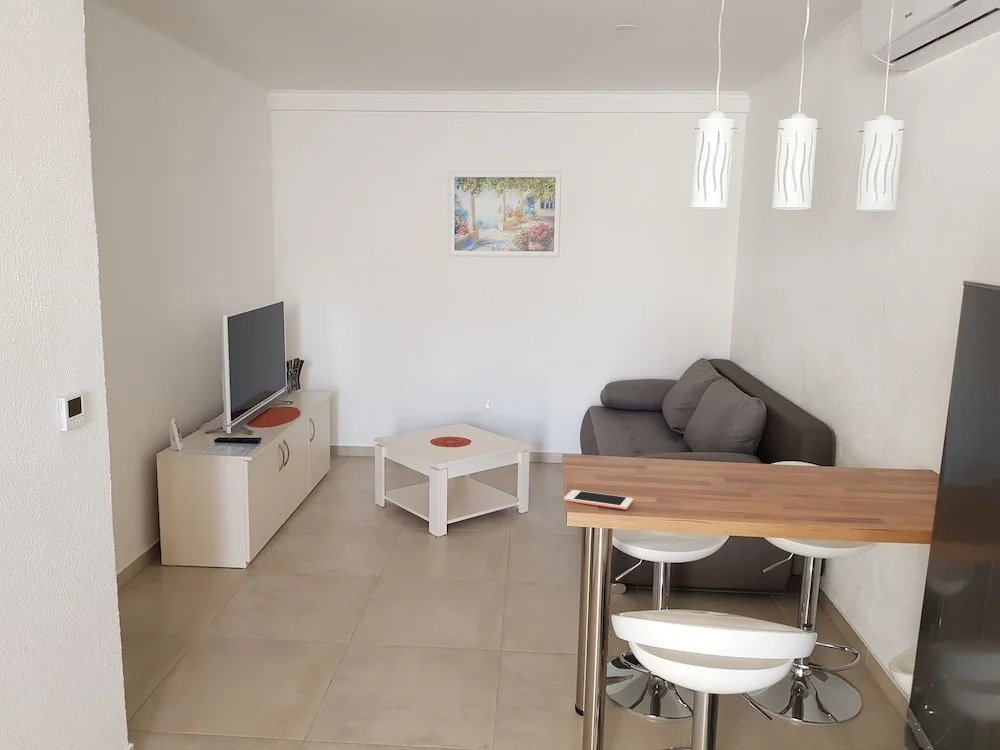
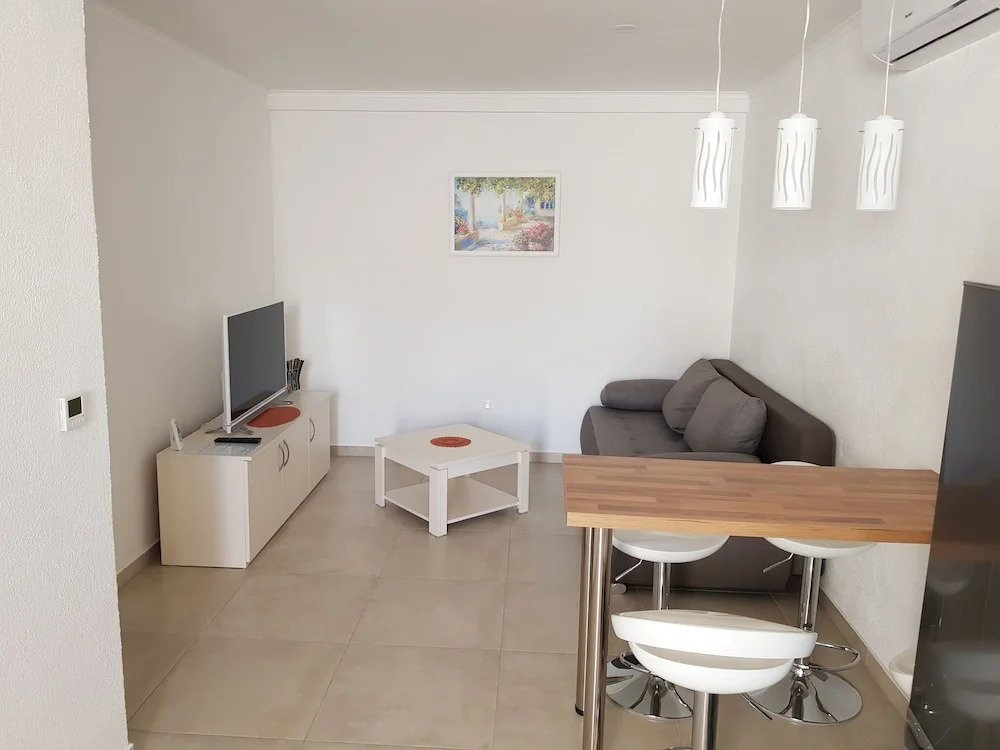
- cell phone [563,489,634,510]
